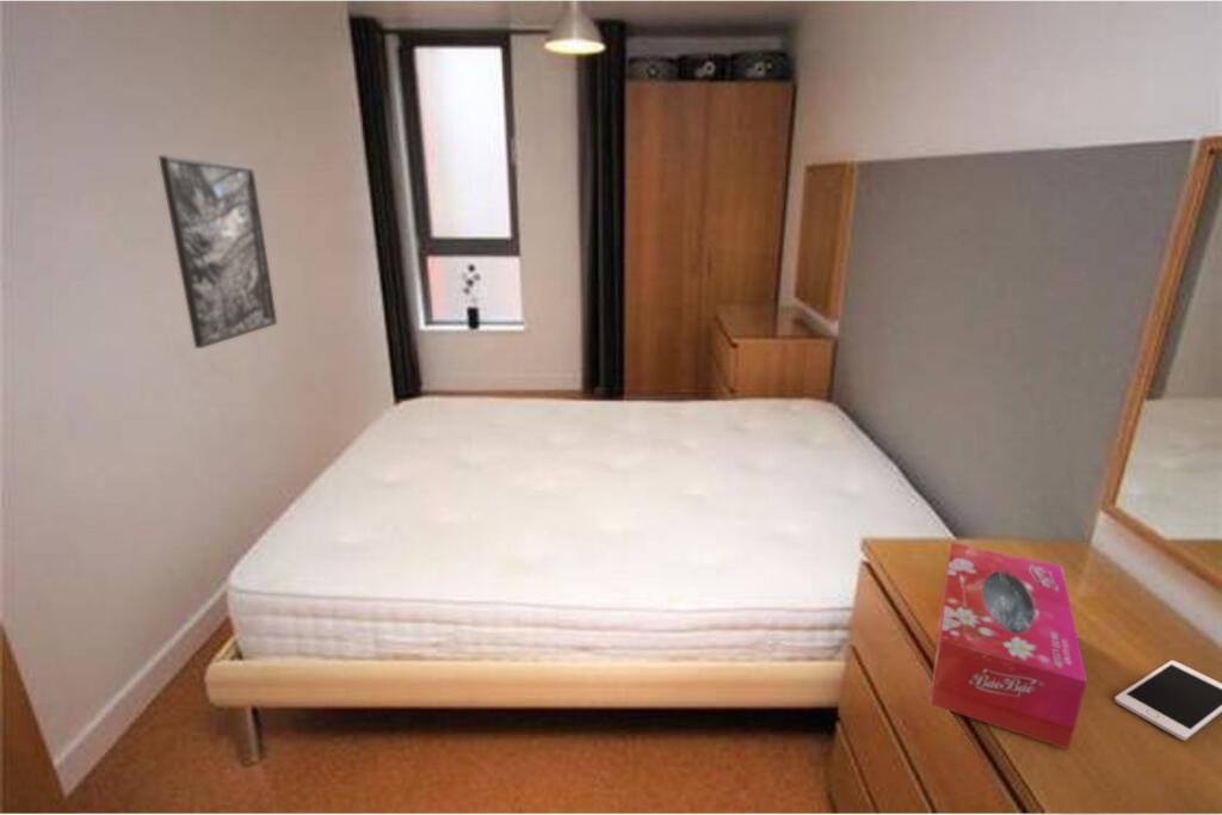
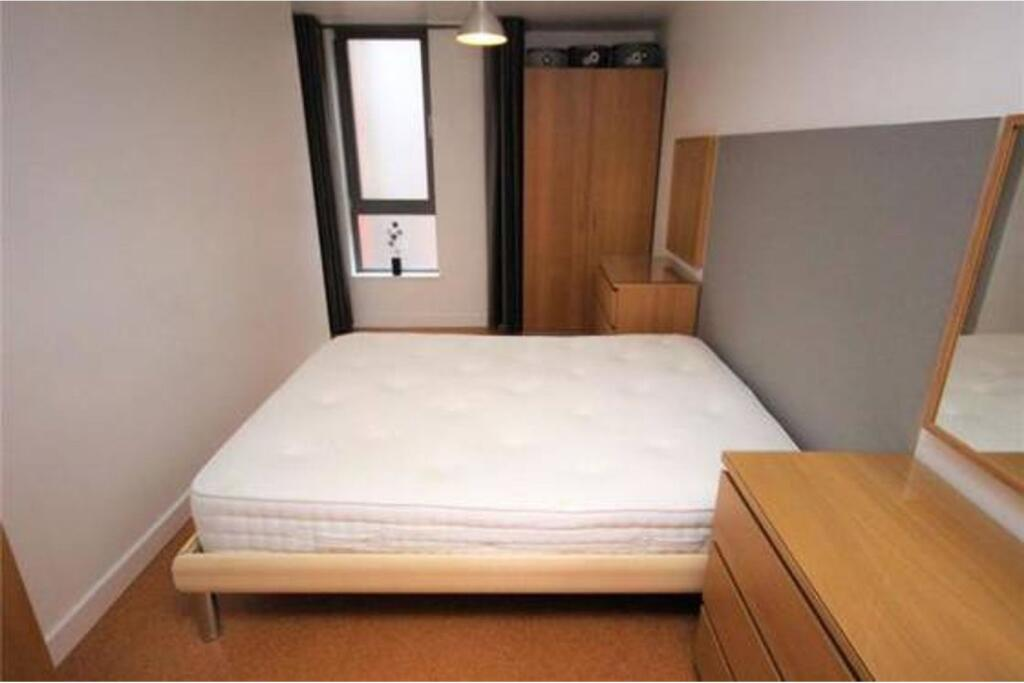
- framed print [158,155,278,350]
- tissue box [928,542,1088,751]
- cell phone [1113,660,1222,741]
